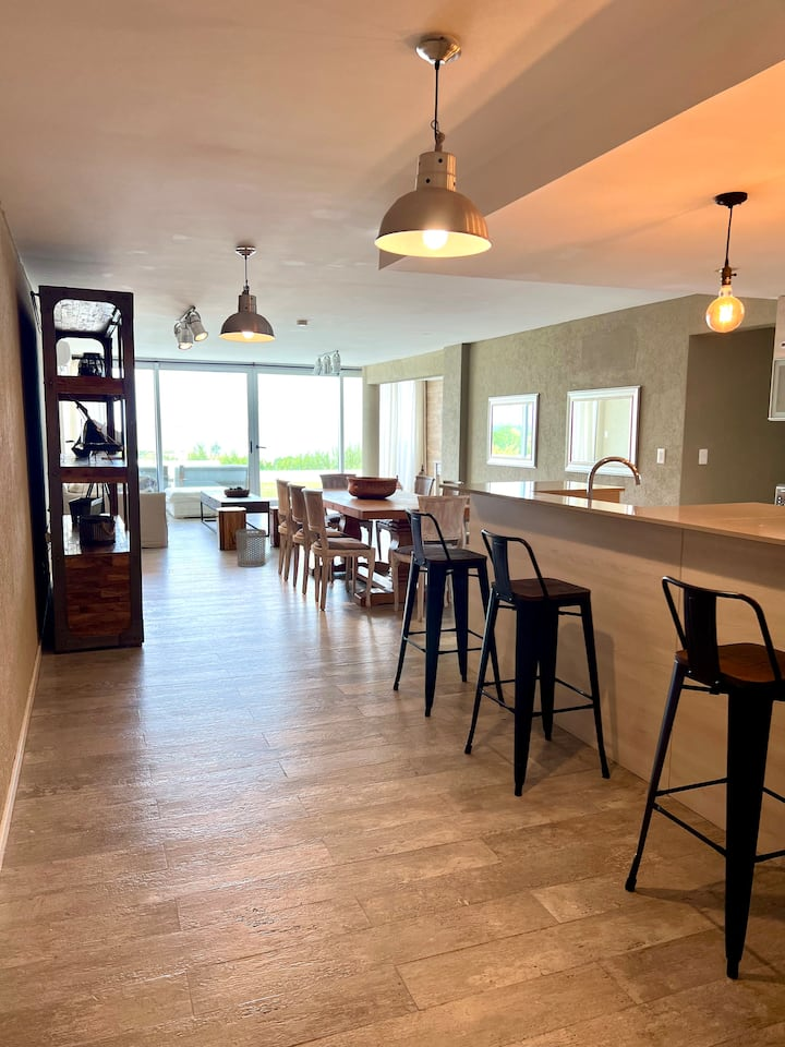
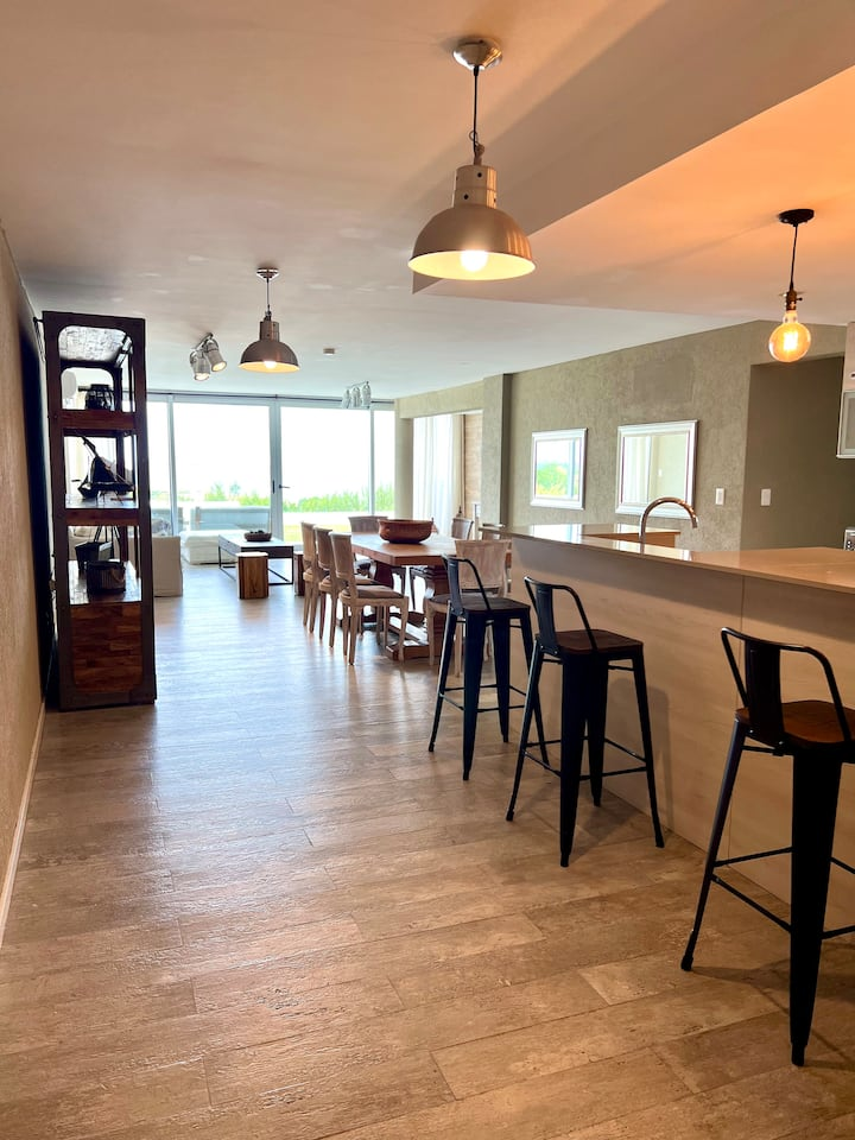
- waste bin [234,528,267,568]
